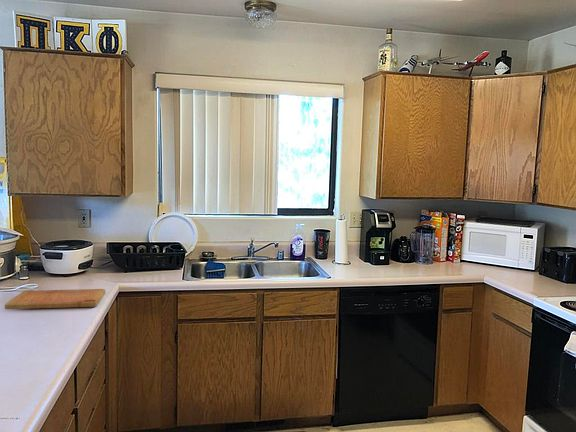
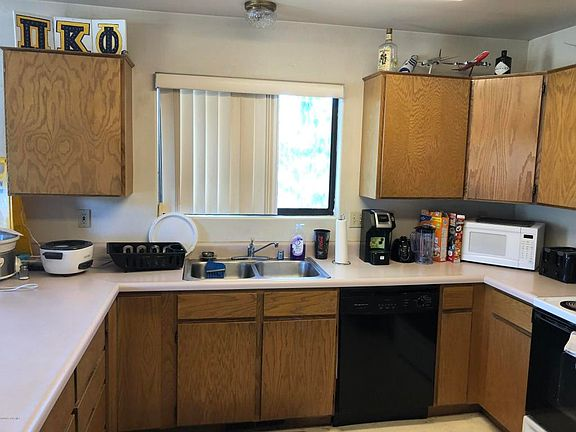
- cutting board [4,288,106,310]
